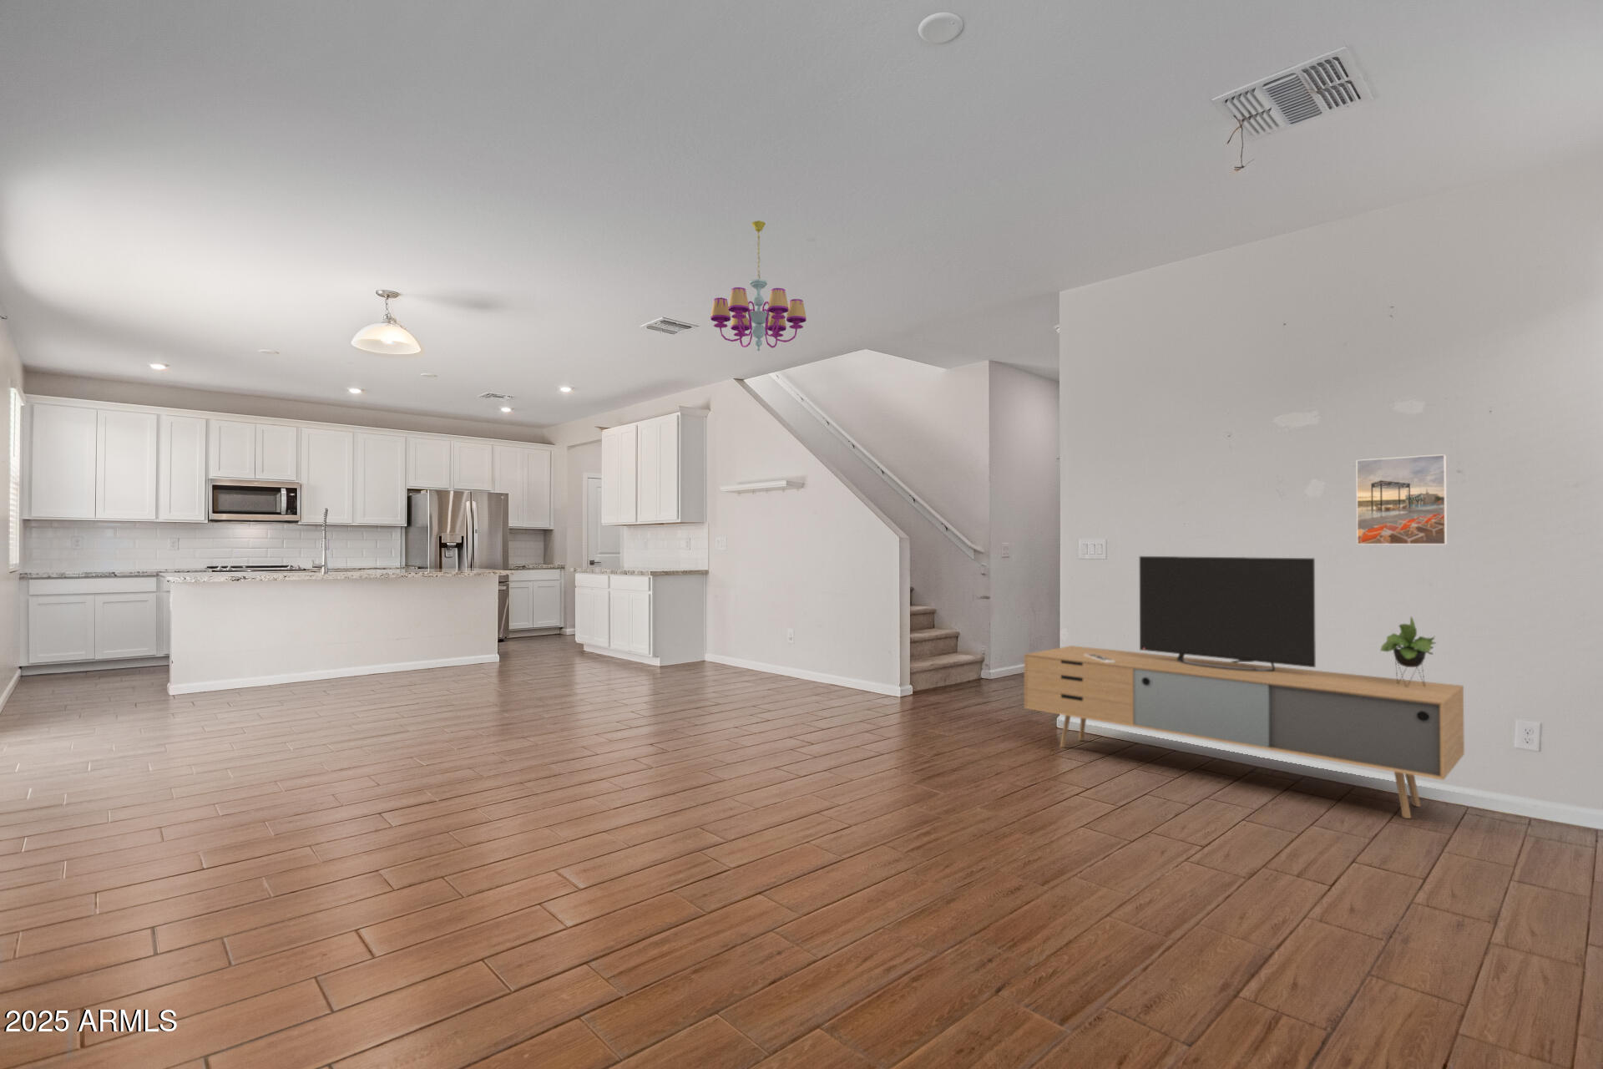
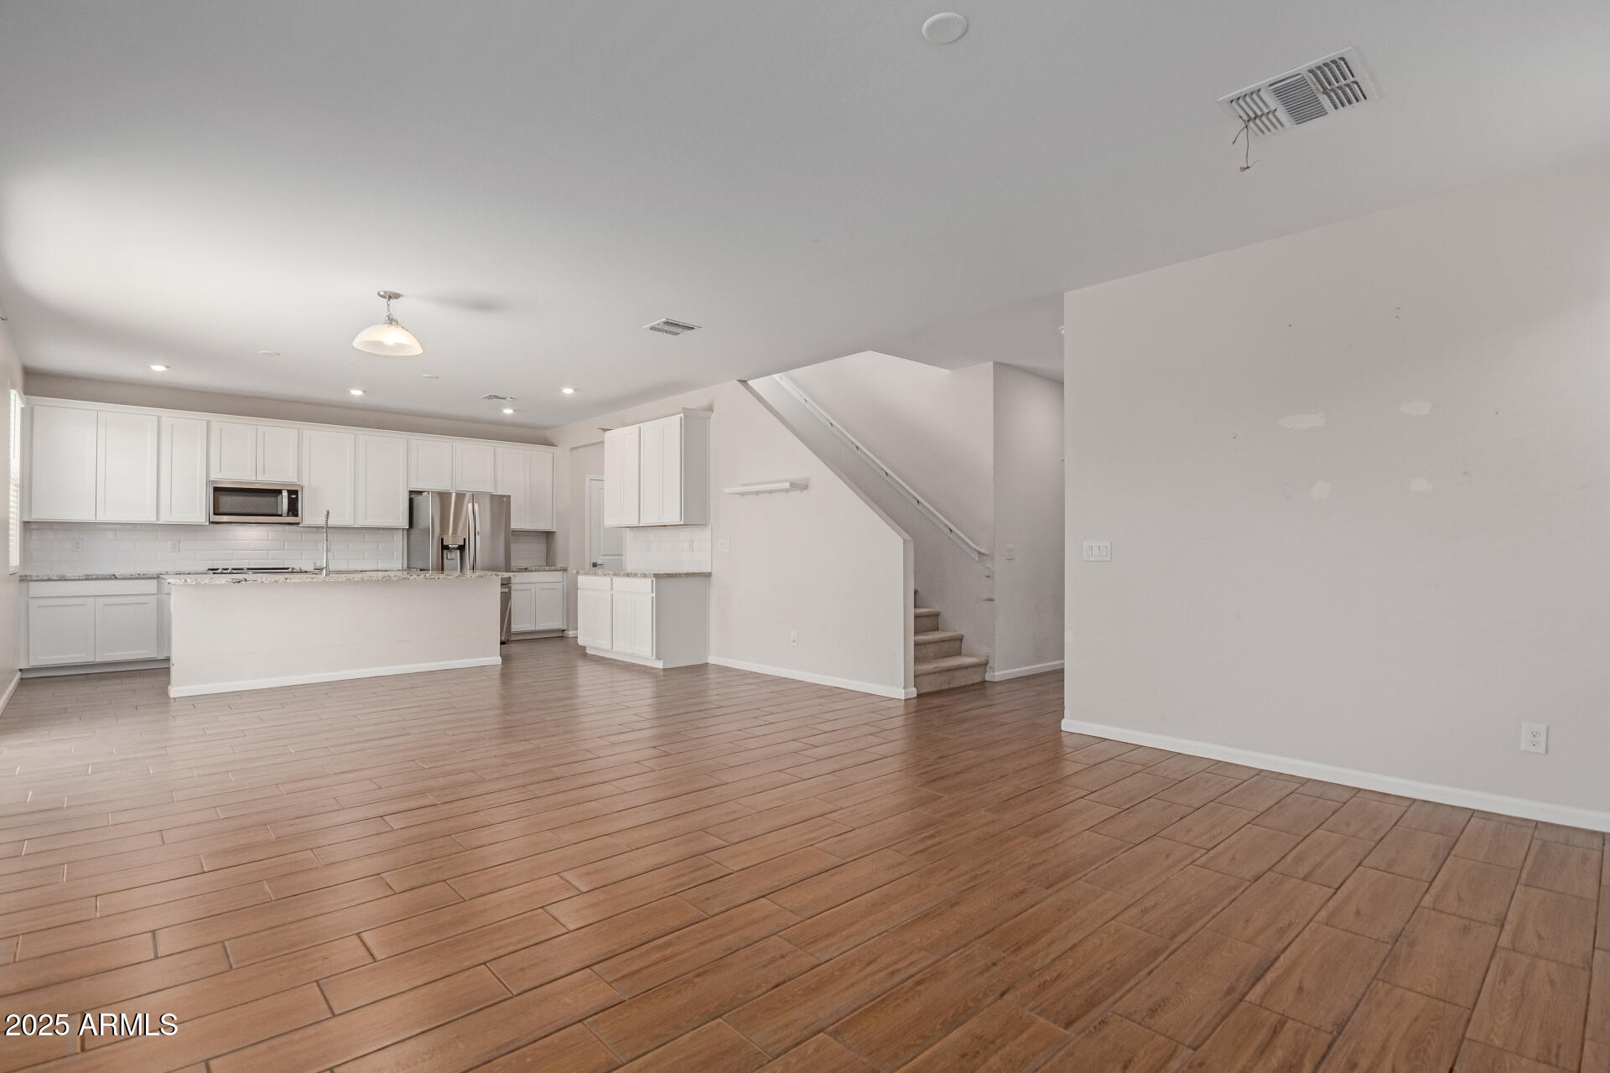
- media console [1023,555,1466,820]
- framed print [1355,453,1448,545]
- chandelier [710,220,807,352]
